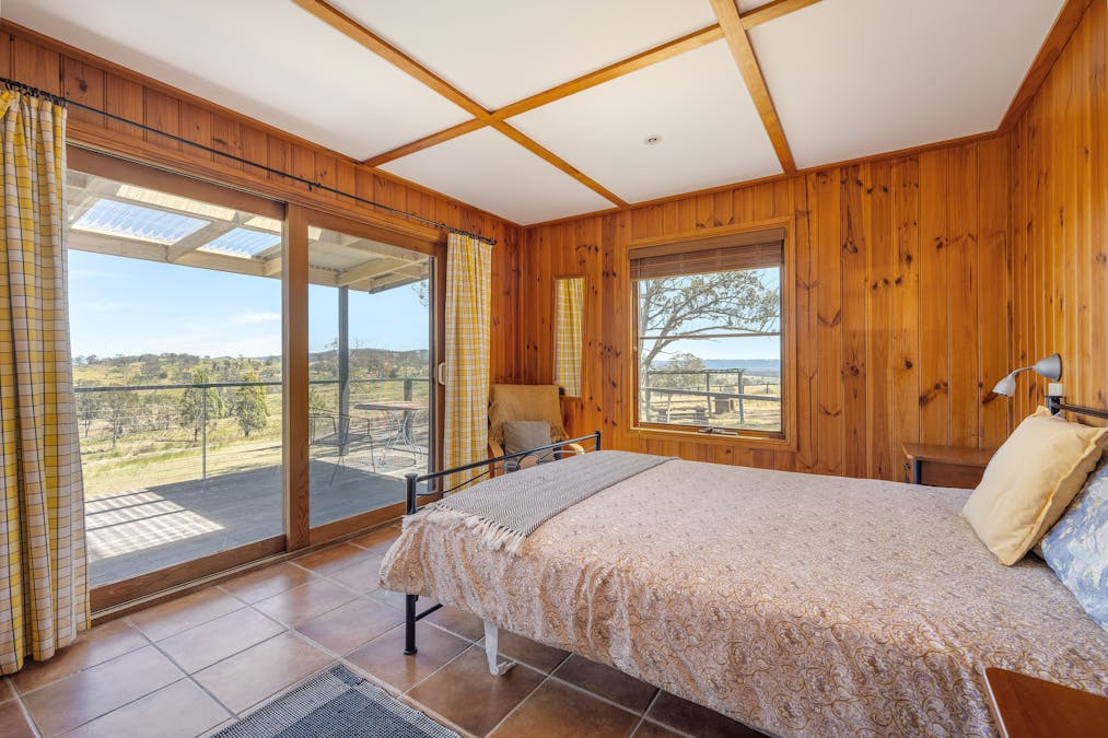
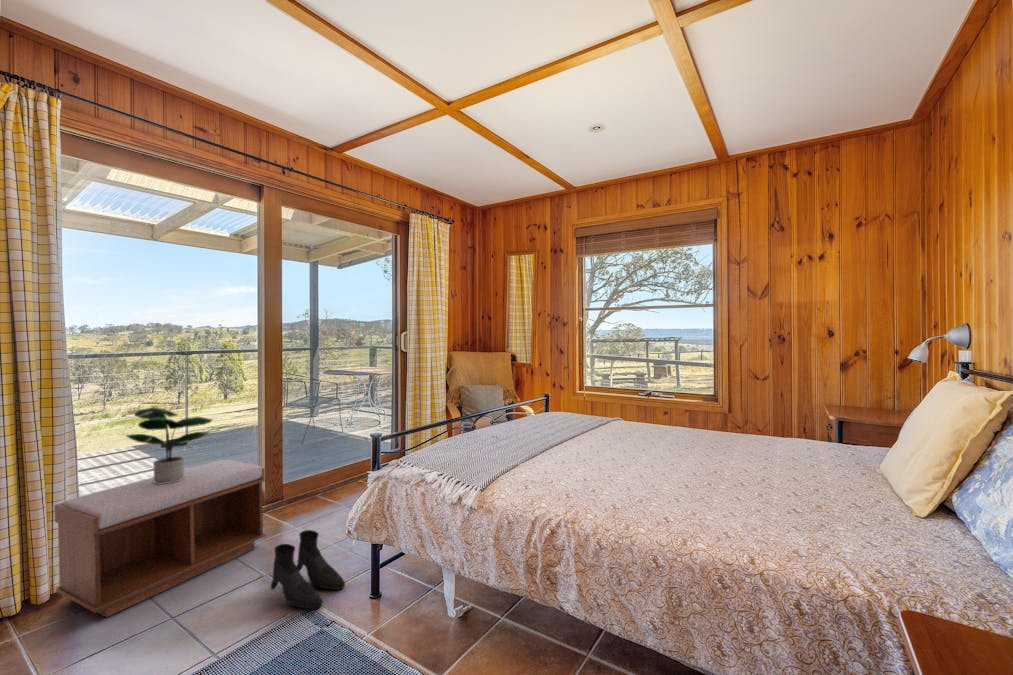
+ boots [269,529,346,610]
+ bench [53,459,267,618]
+ potted plant [124,407,213,484]
